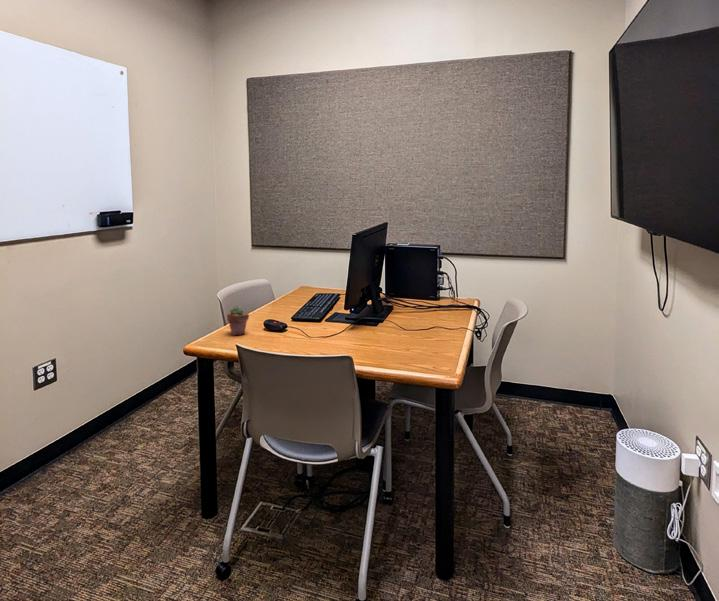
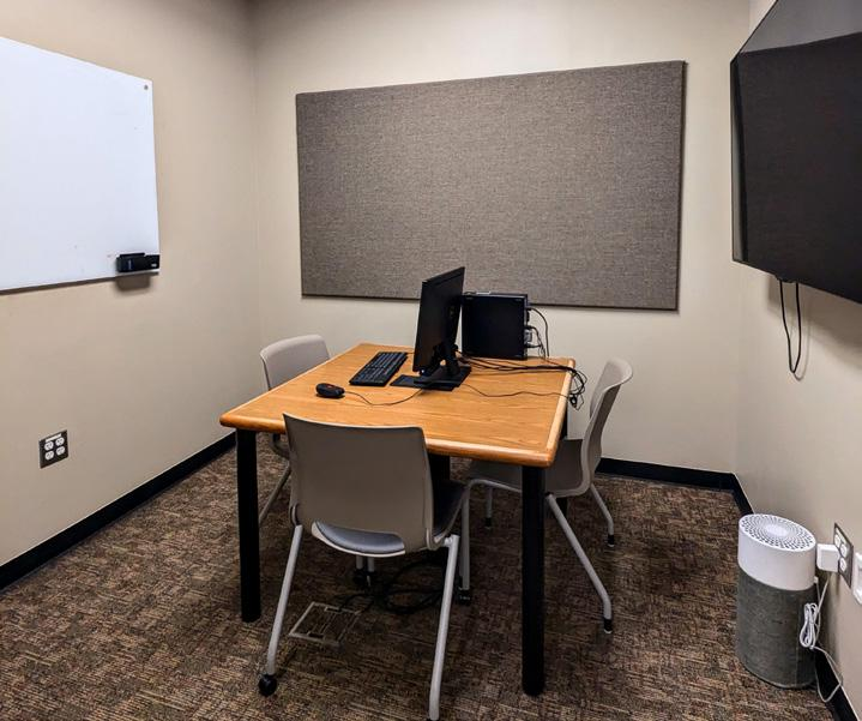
- potted succulent [226,305,250,336]
